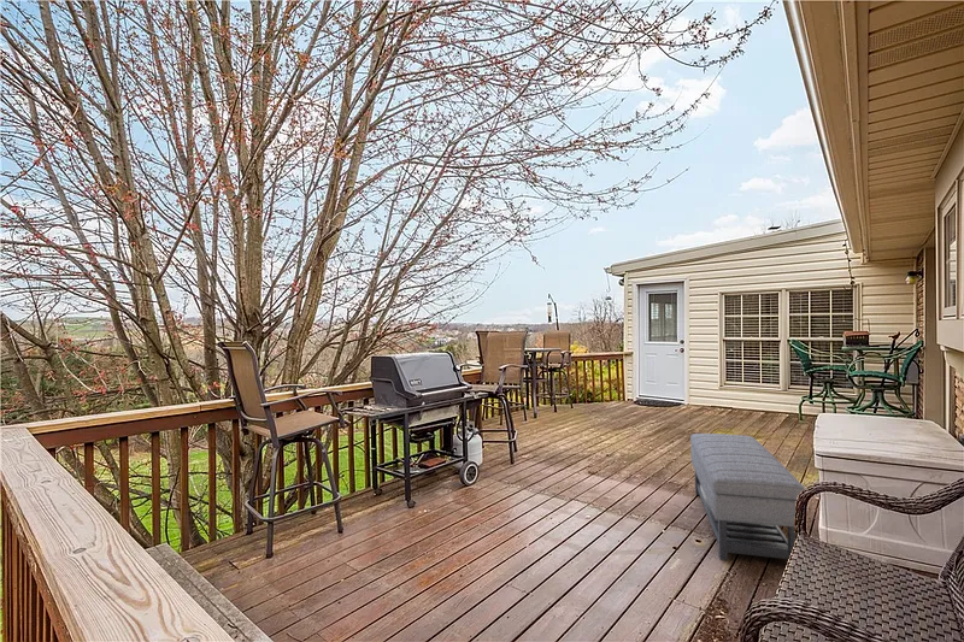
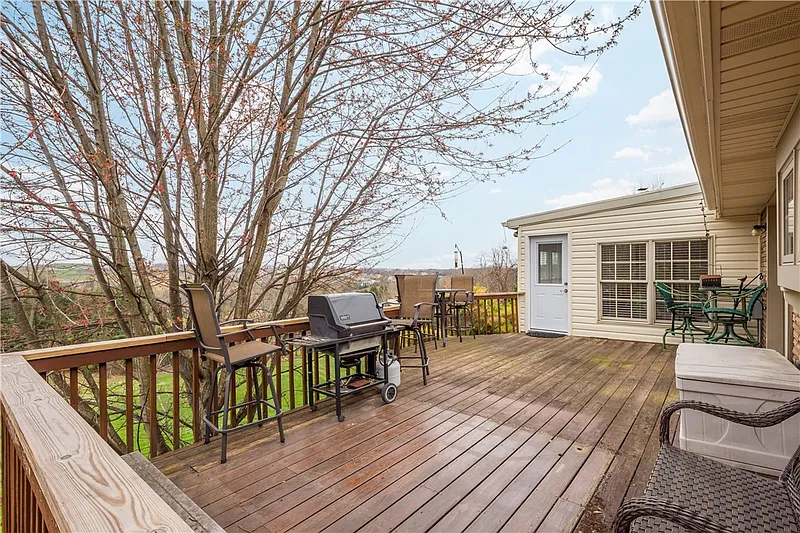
- ottoman [689,432,805,563]
